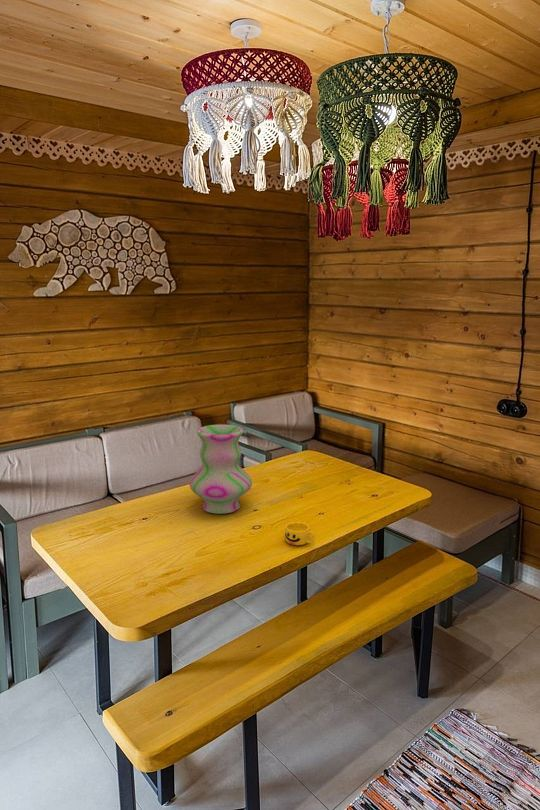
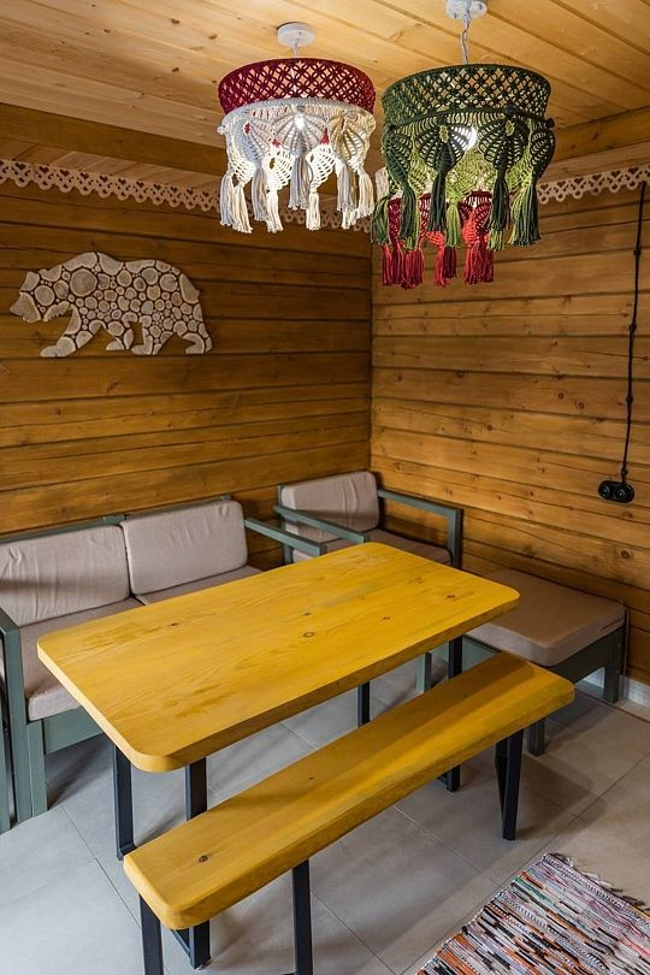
- cup [284,521,316,546]
- vase [189,424,253,515]
